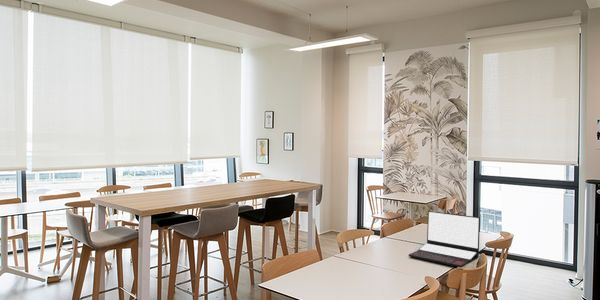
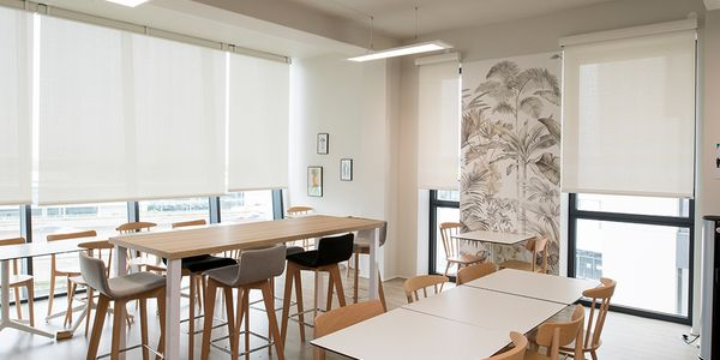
- laptop [408,210,481,268]
